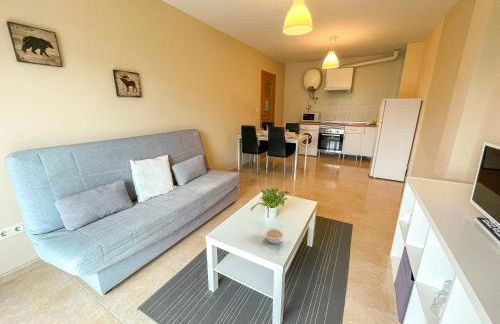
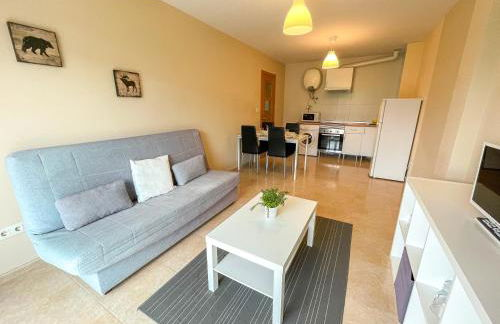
- legume [263,227,285,245]
